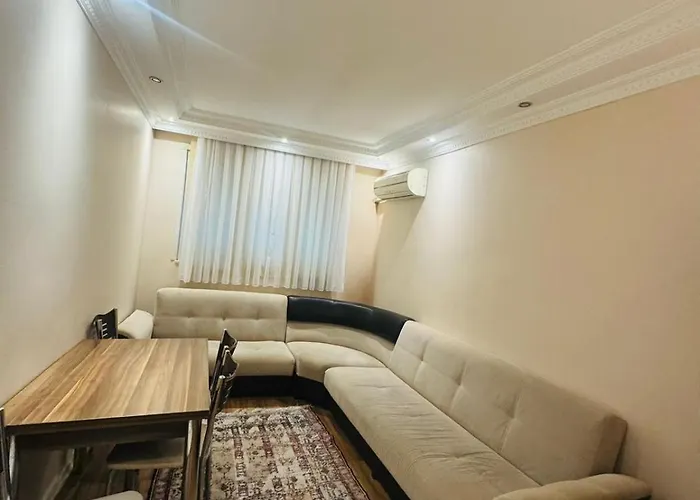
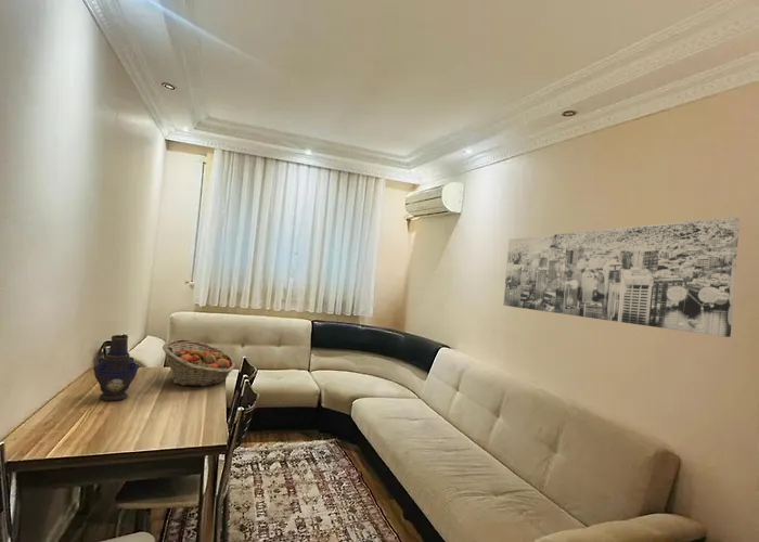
+ vase [92,334,140,402]
+ fruit basket [162,338,236,387]
+ wall art [502,216,741,338]
